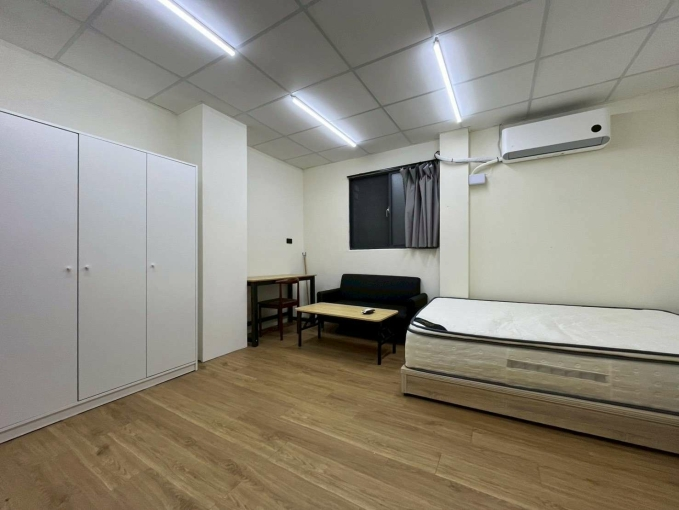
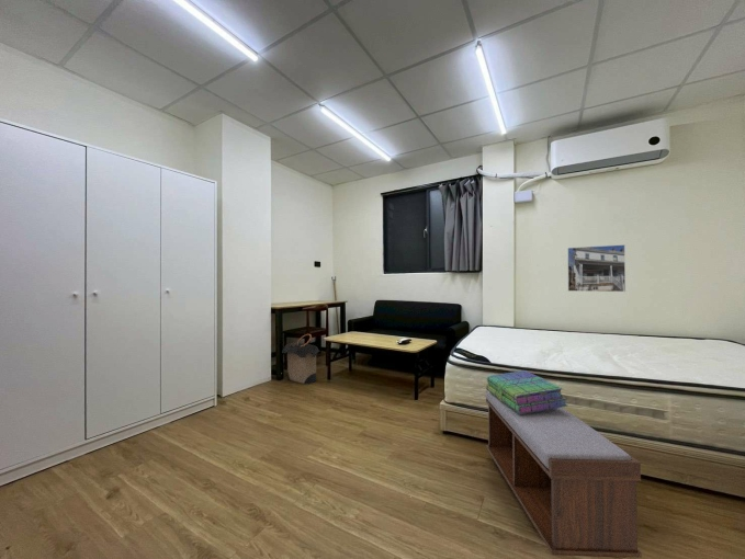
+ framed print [566,243,627,293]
+ stack of books [485,369,569,414]
+ bench [485,389,643,559]
+ laundry hamper [281,333,320,385]
